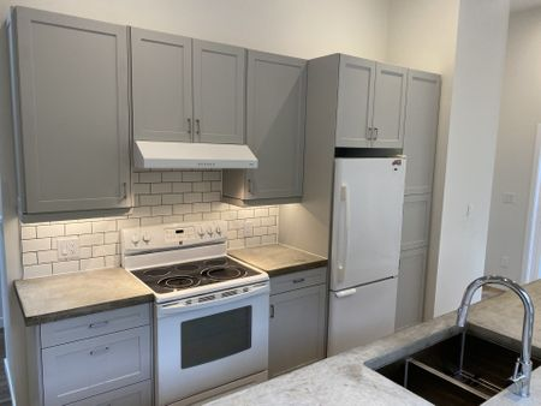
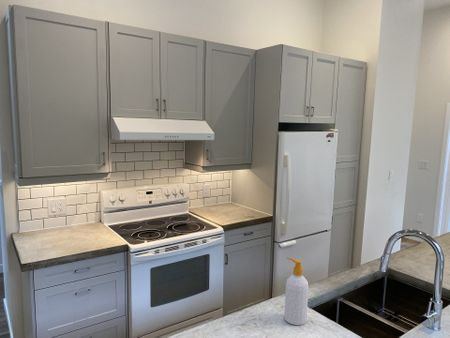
+ soap bottle [283,257,309,326]
